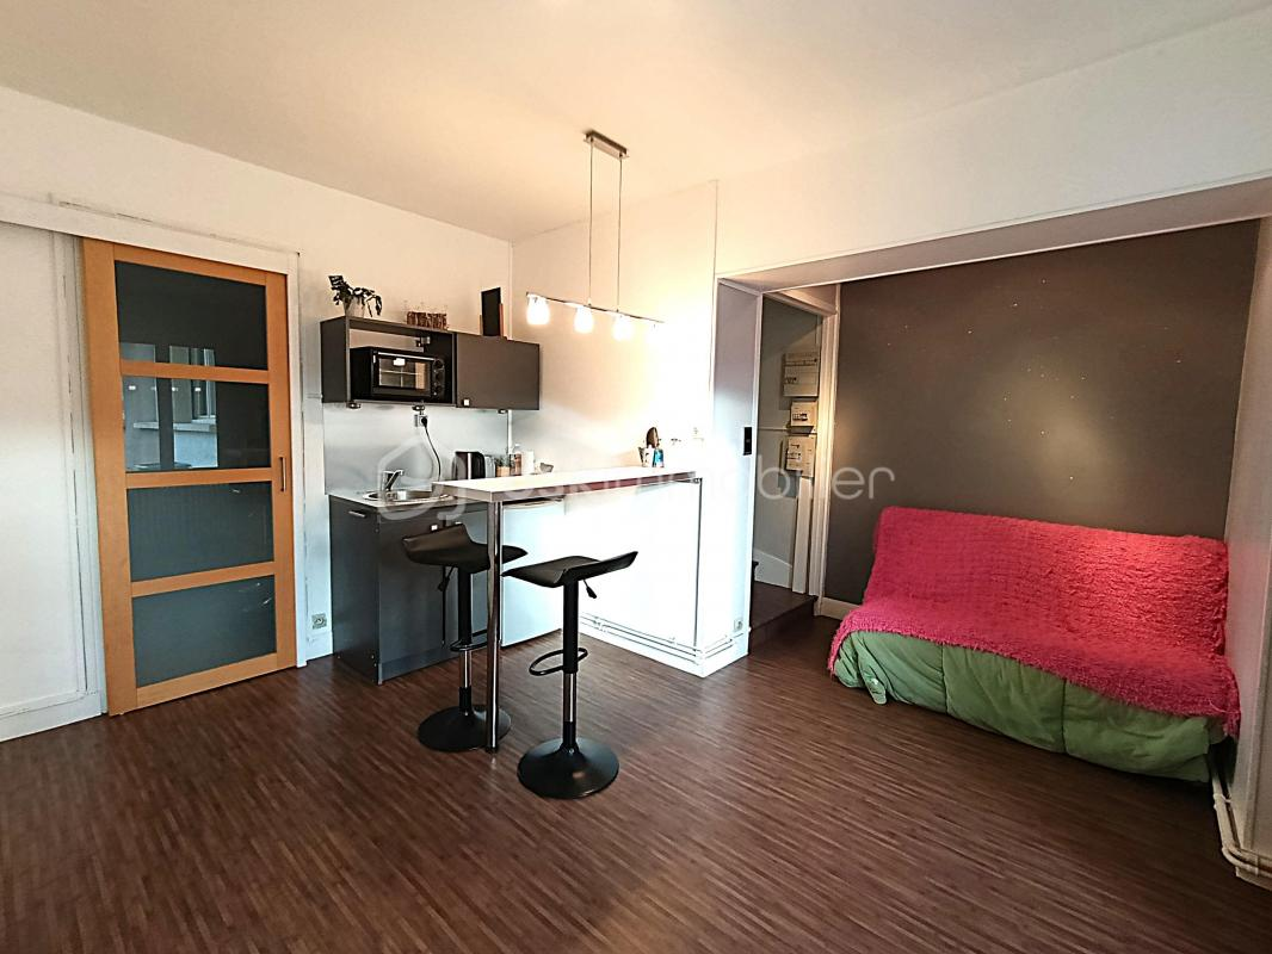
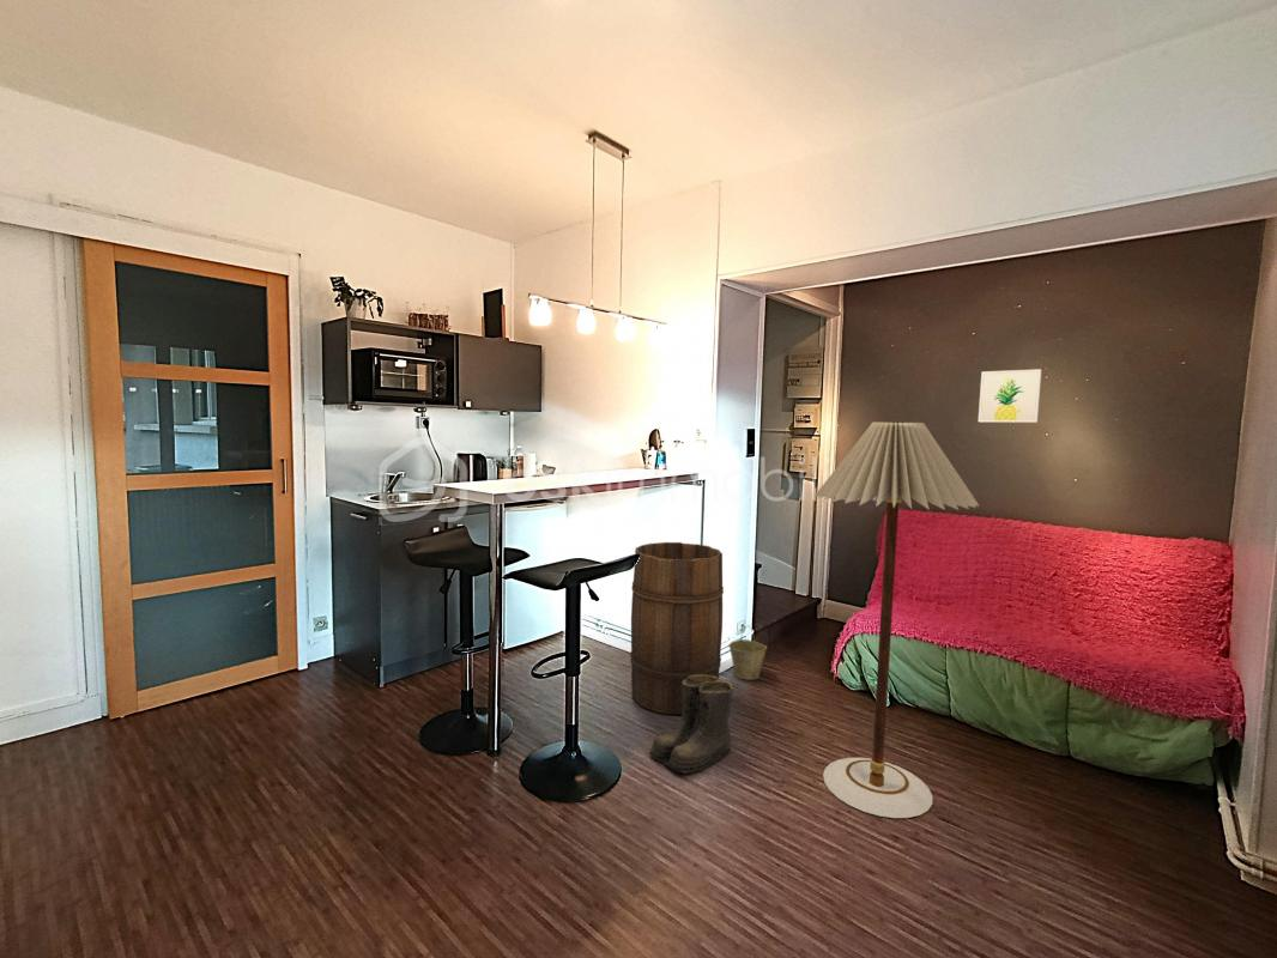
+ boots [648,675,734,775]
+ floor lamp [813,420,980,819]
+ wooden barrel [629,541,725,716]
+ wall art [978,368,1042,424]
+ bucket [728,624,768,681]
